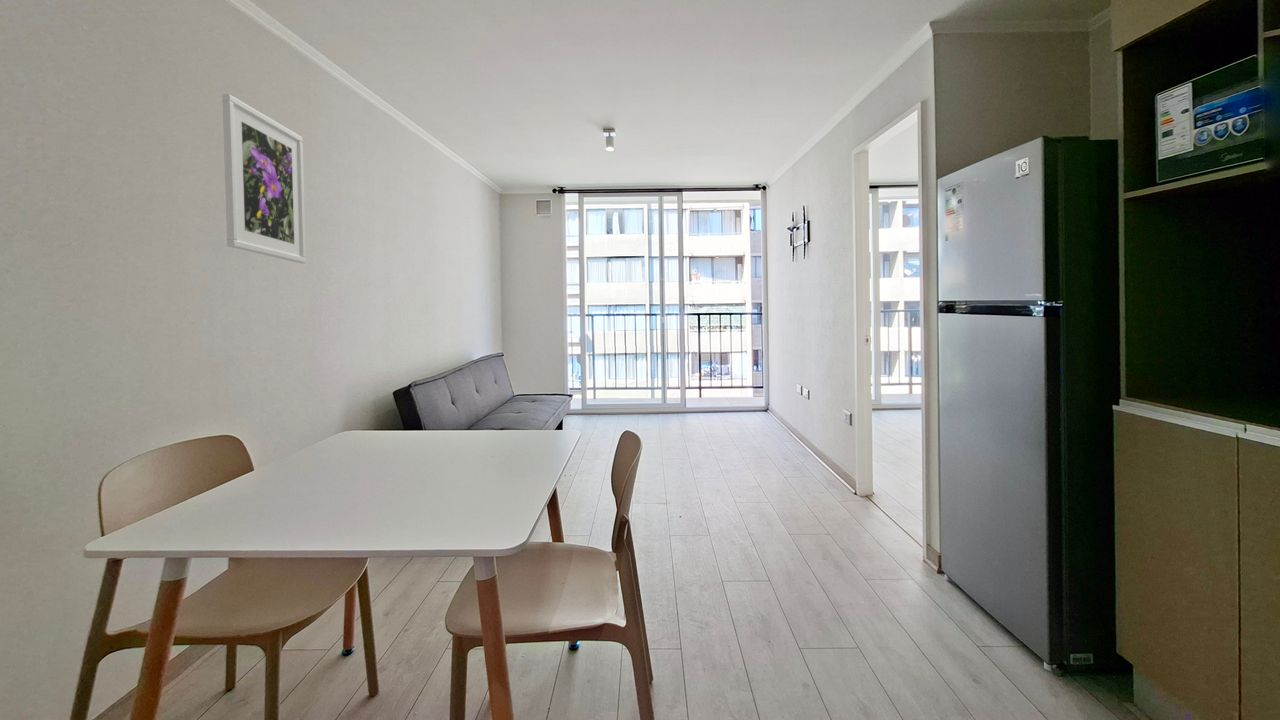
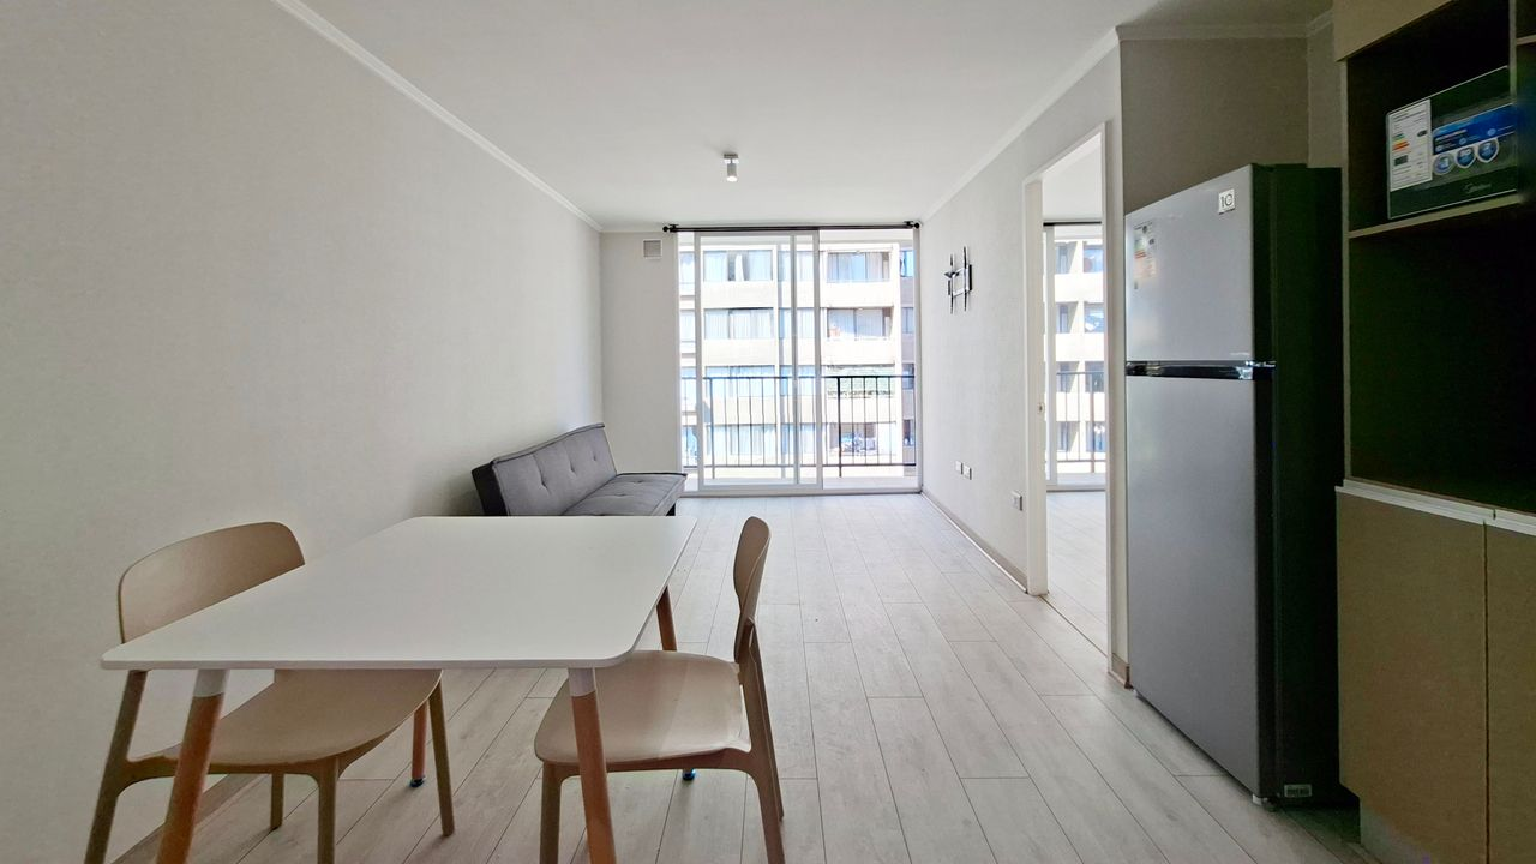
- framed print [222,93,307,264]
